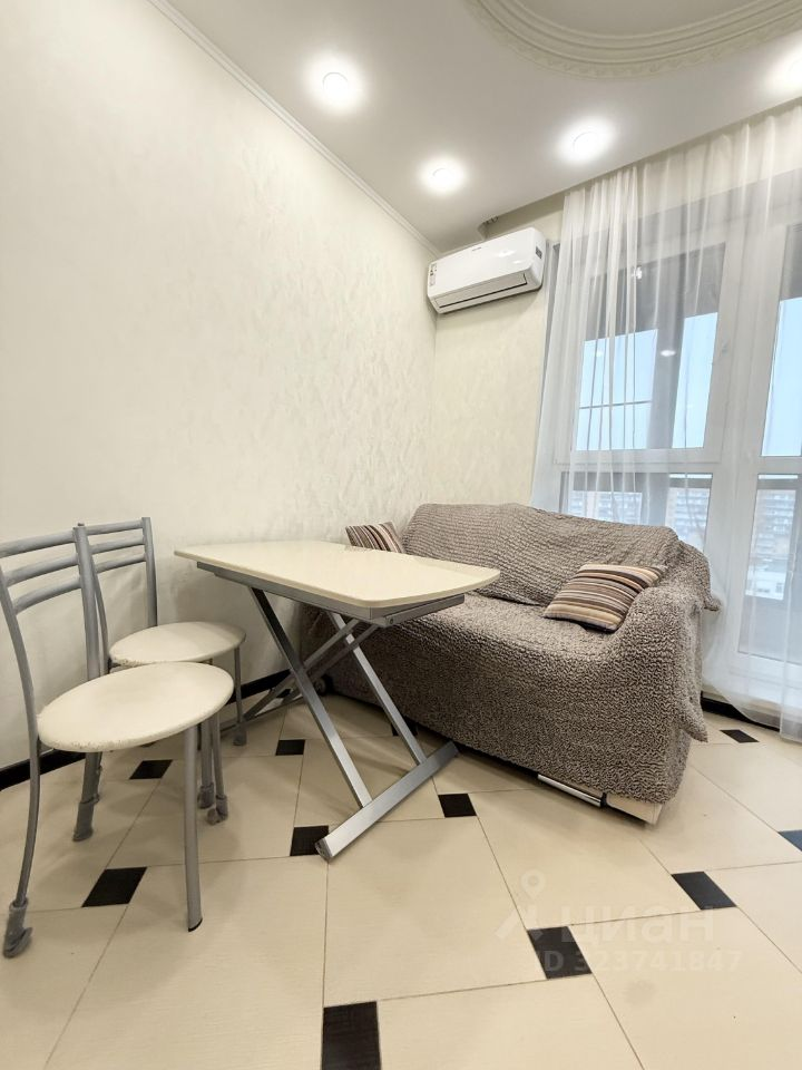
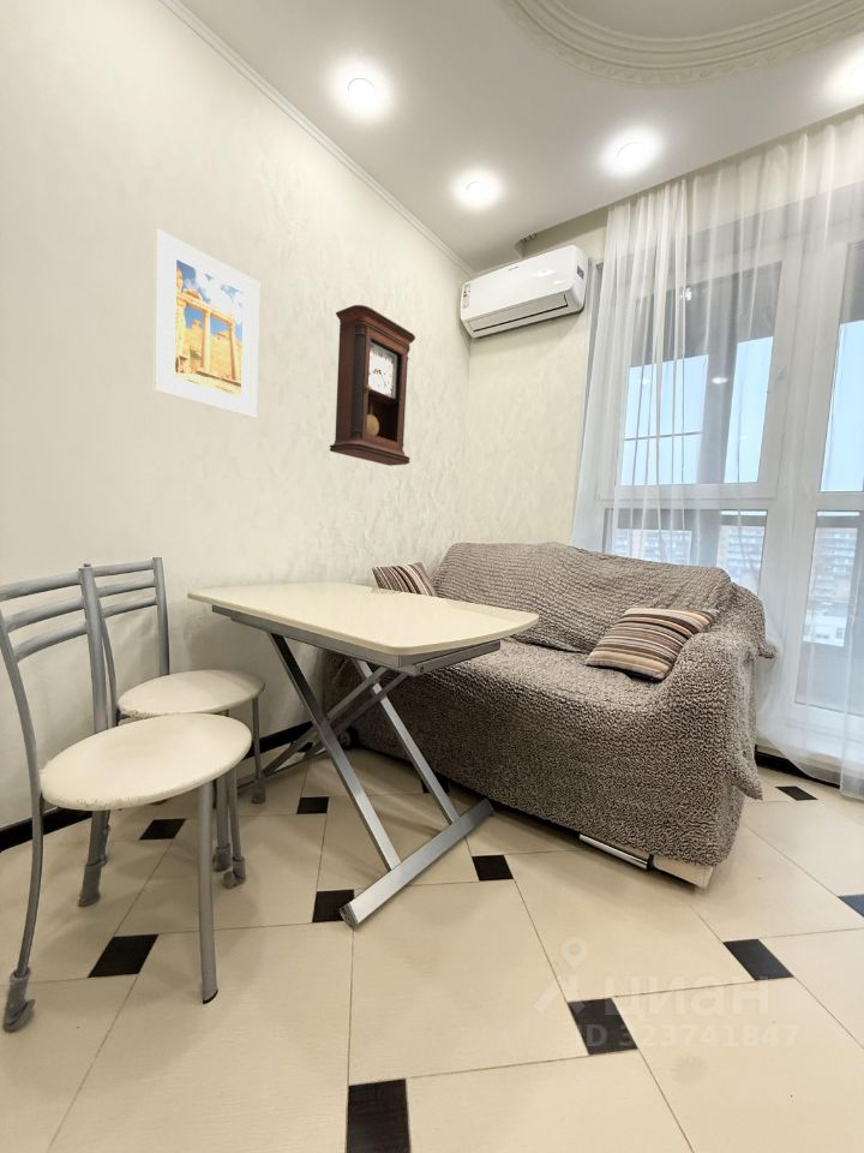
+ pendulum clock [329,304,416,467]
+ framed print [152,228,260,419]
